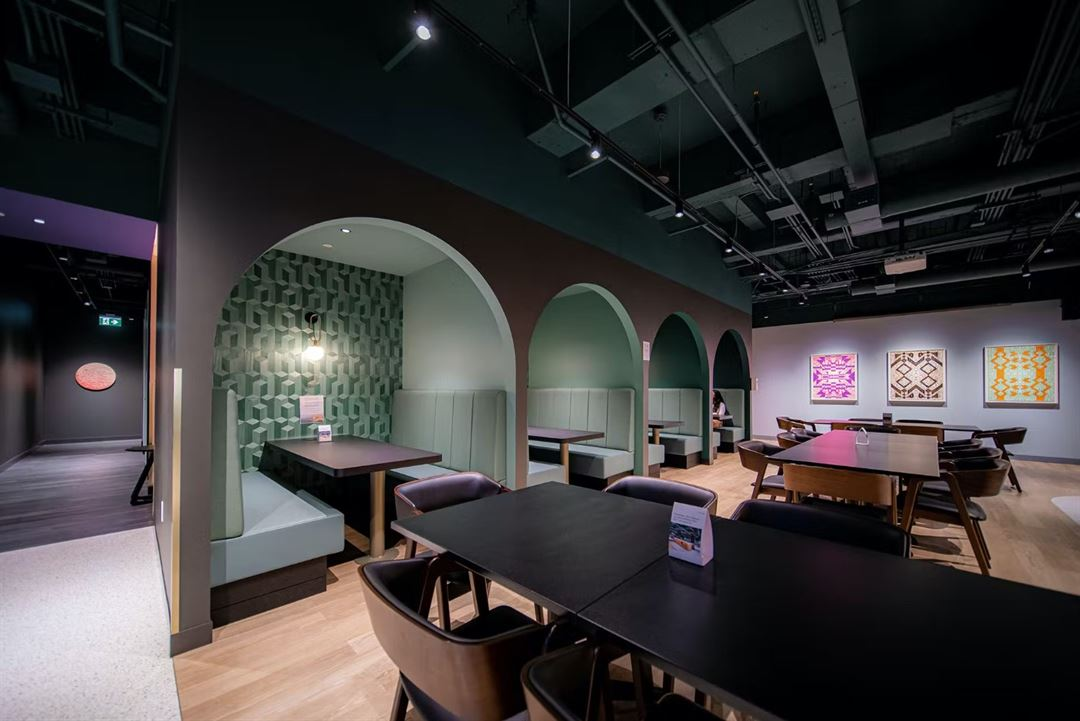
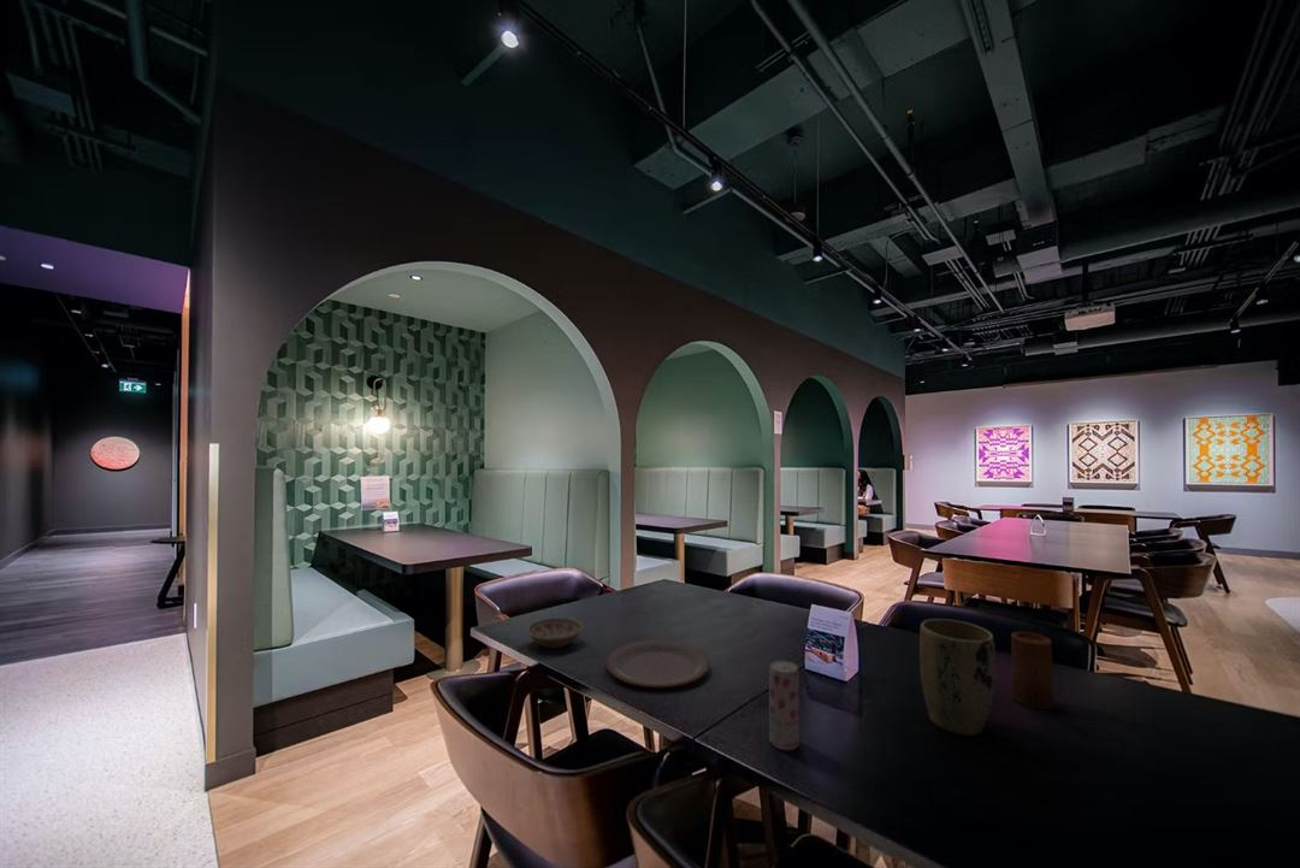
+ plant pot [918,618,995,737]
+ candle [1010,631,1054,711]
+ beverage can [768,659,800,751]
+ plate [605,638,711,689]
+ bowl [525,616,585,650]
